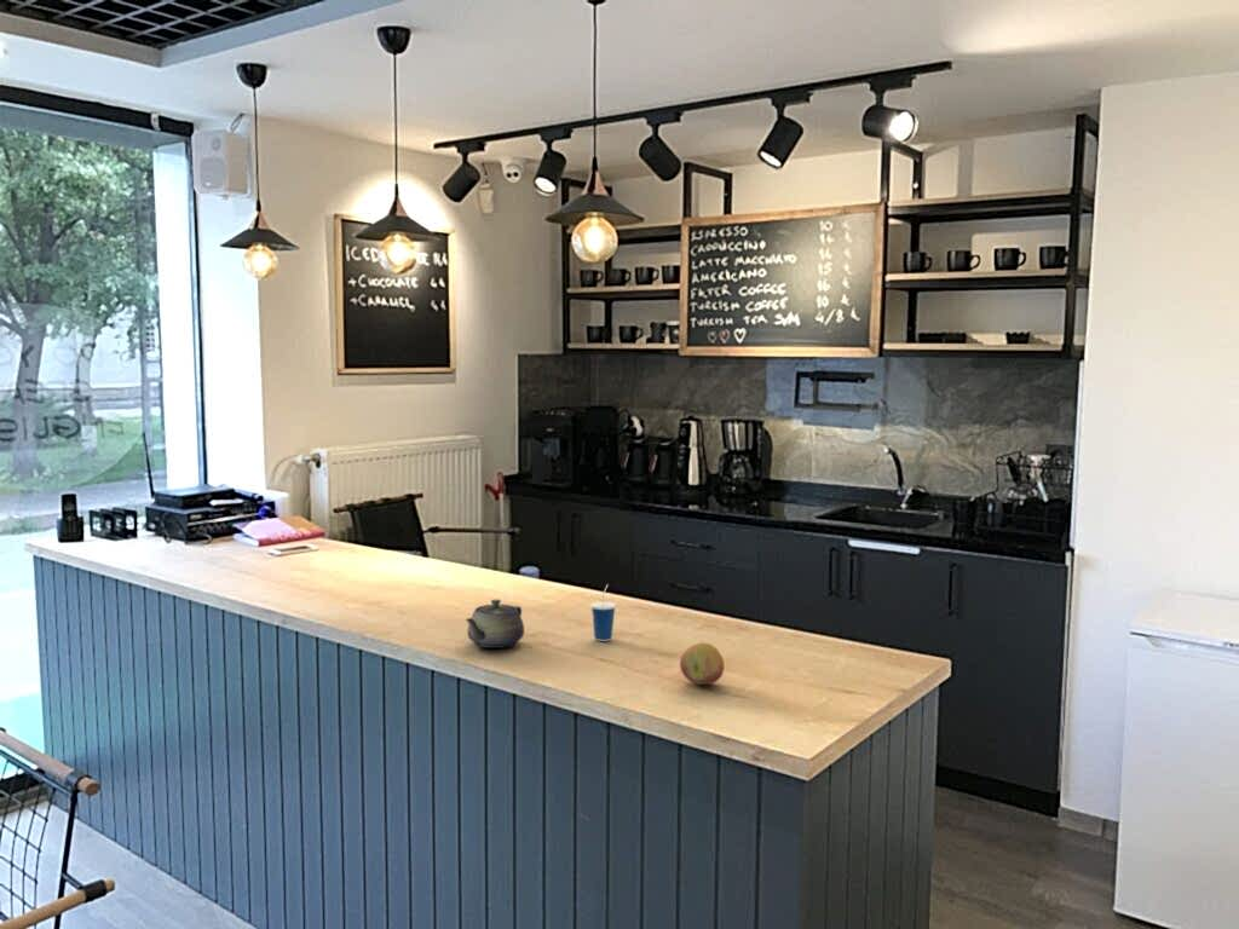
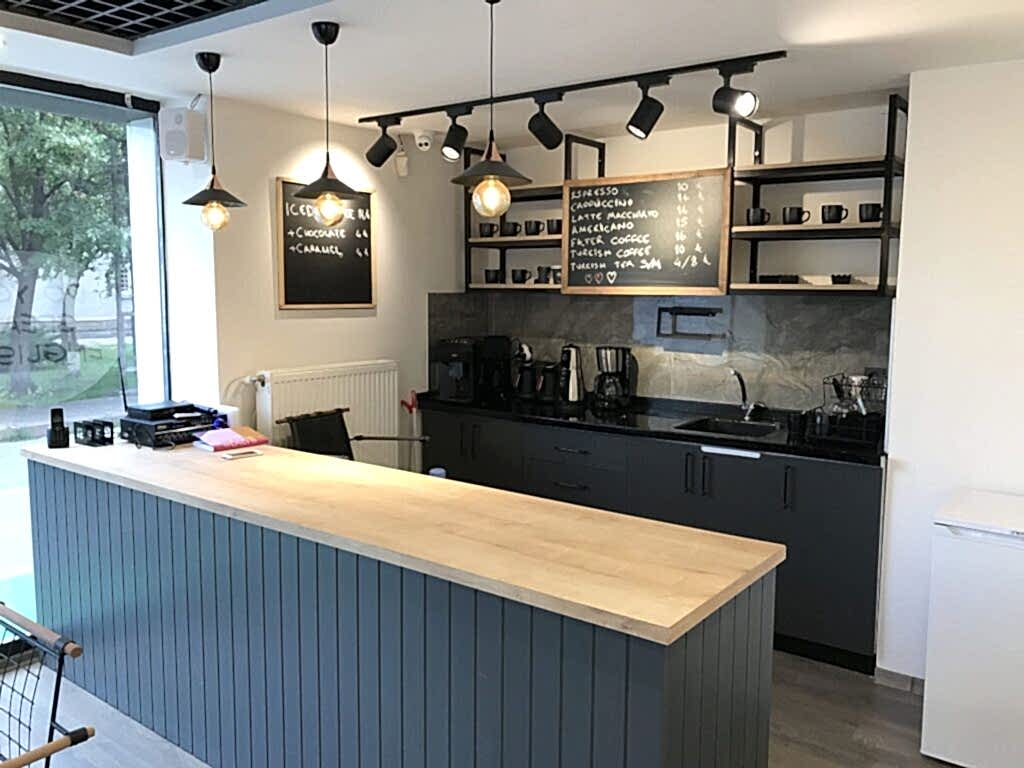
- fruit [679,641,725,686]
- teapot [465,599,525,650]
- cup [589,583,617,642]
